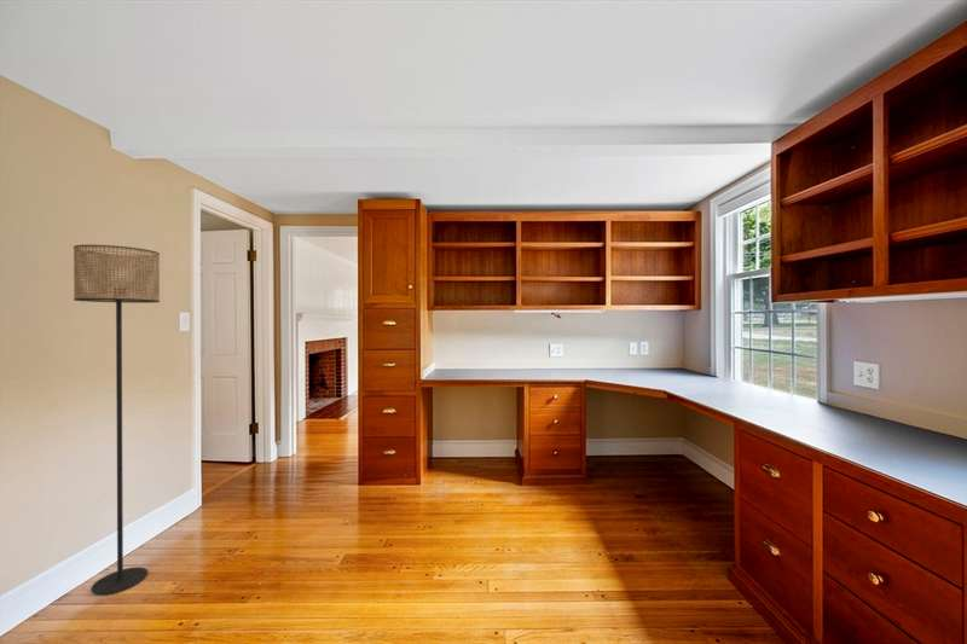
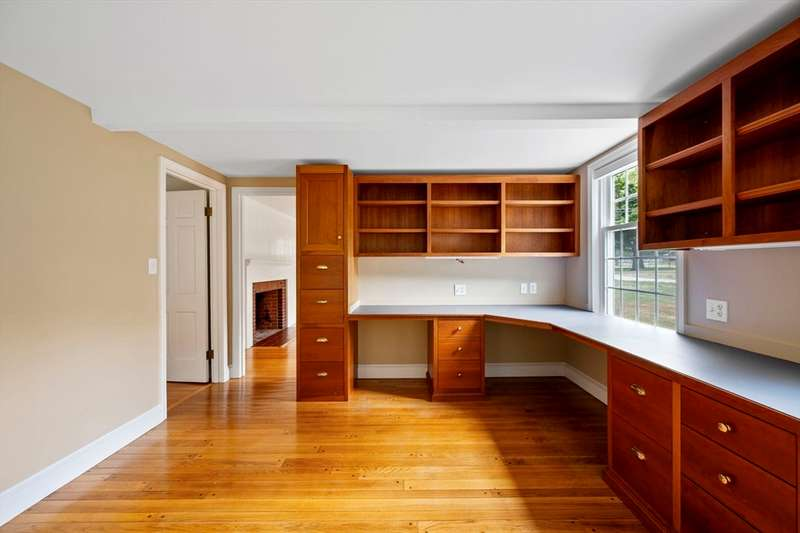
- floor lamp [73,244,161,596]
